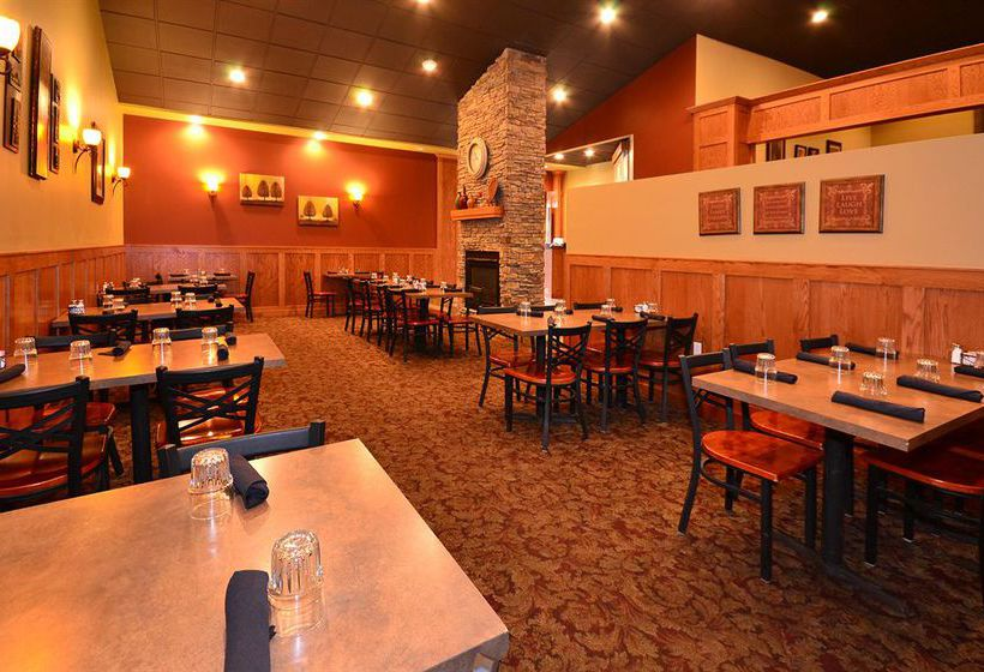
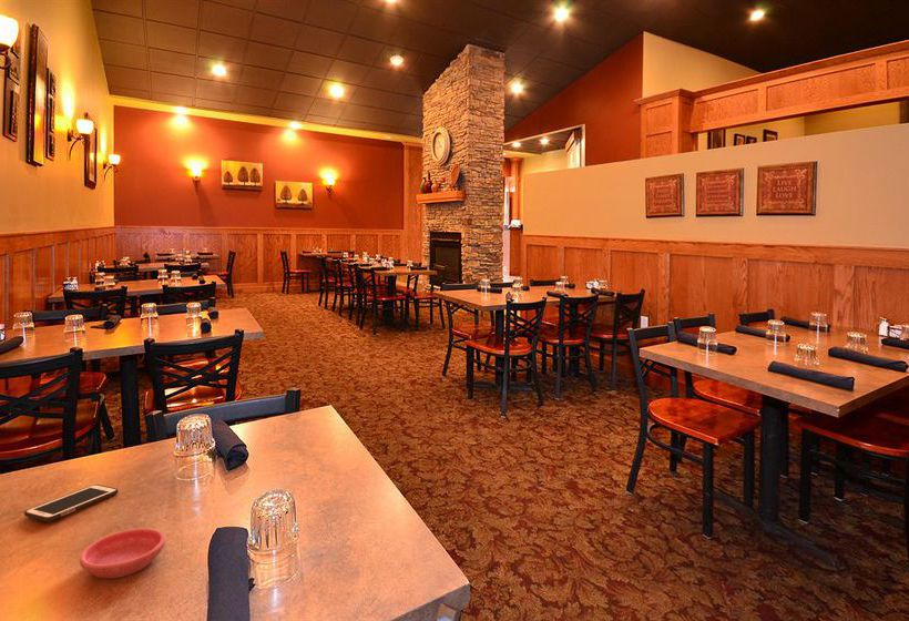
+ saucer [79,528,166,579]
+ cell phone [23,483,119,522]
